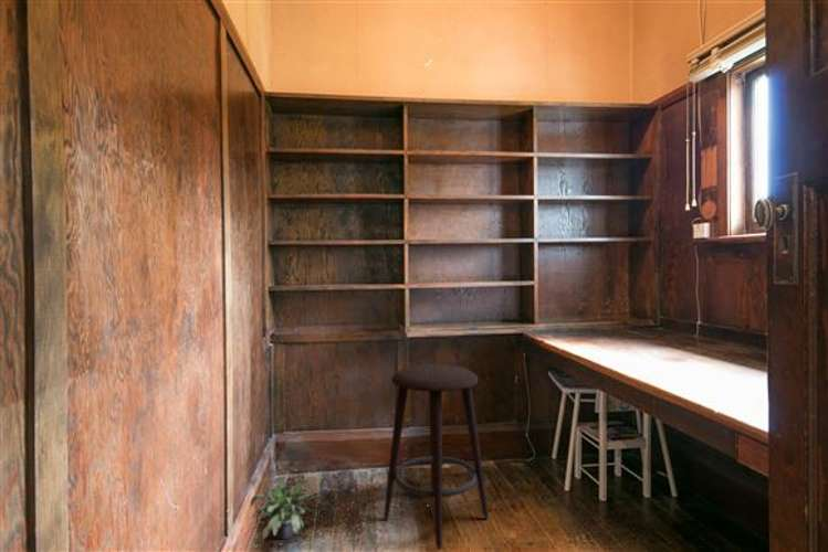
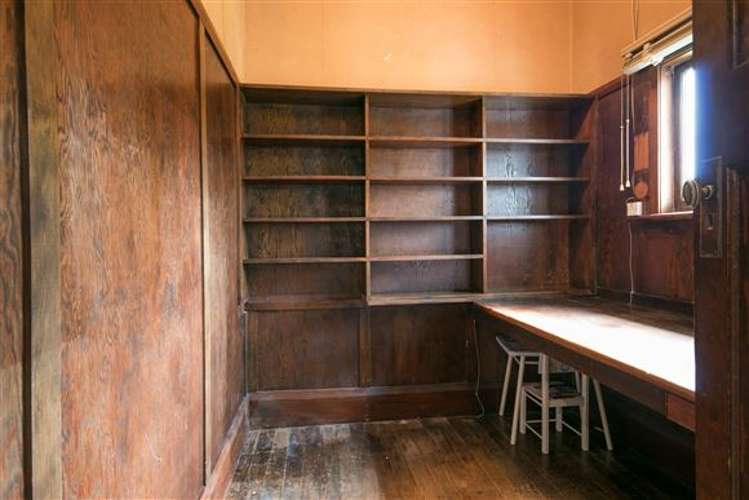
- stool [382,363,490,551]
- potted plant [250,475,326,542]
